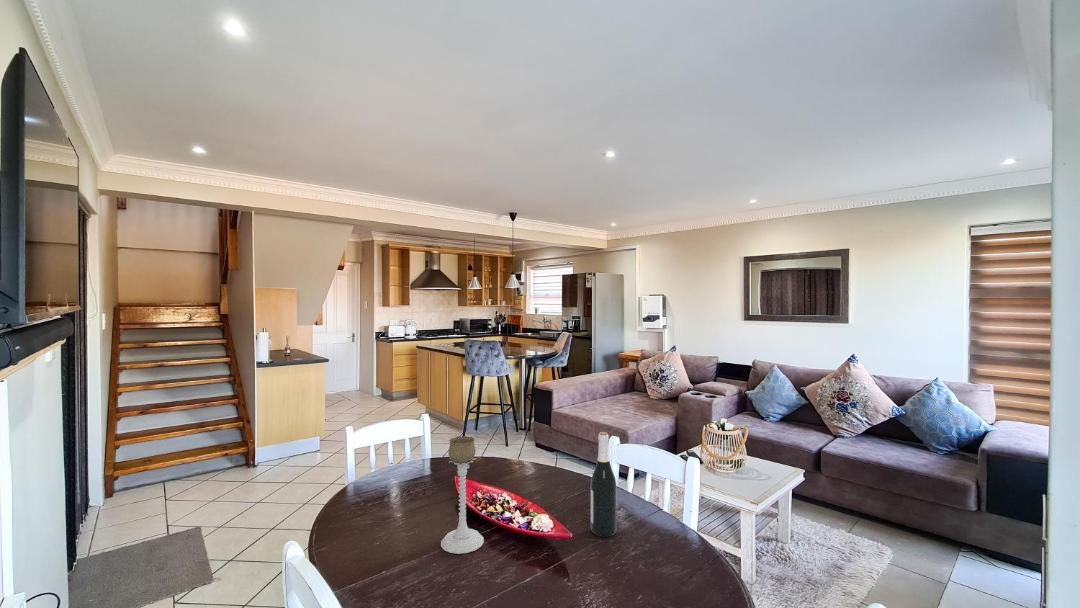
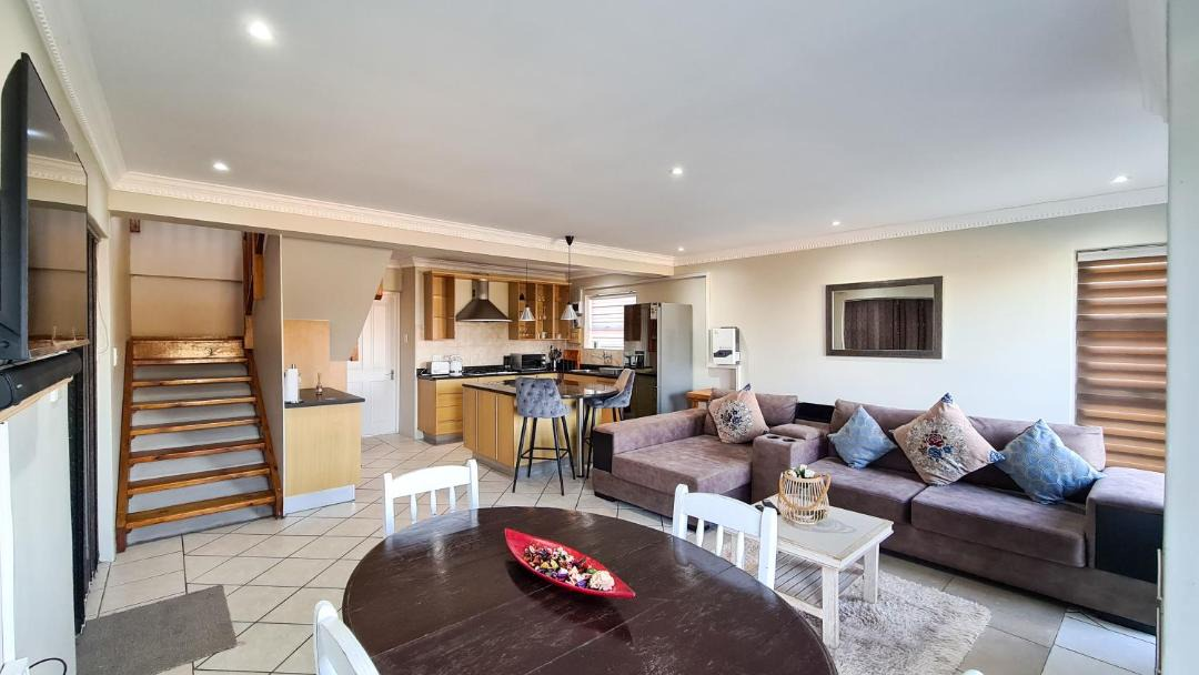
- wine bottle [590,431,617,538]
- candle holder [440,435,485,555]
